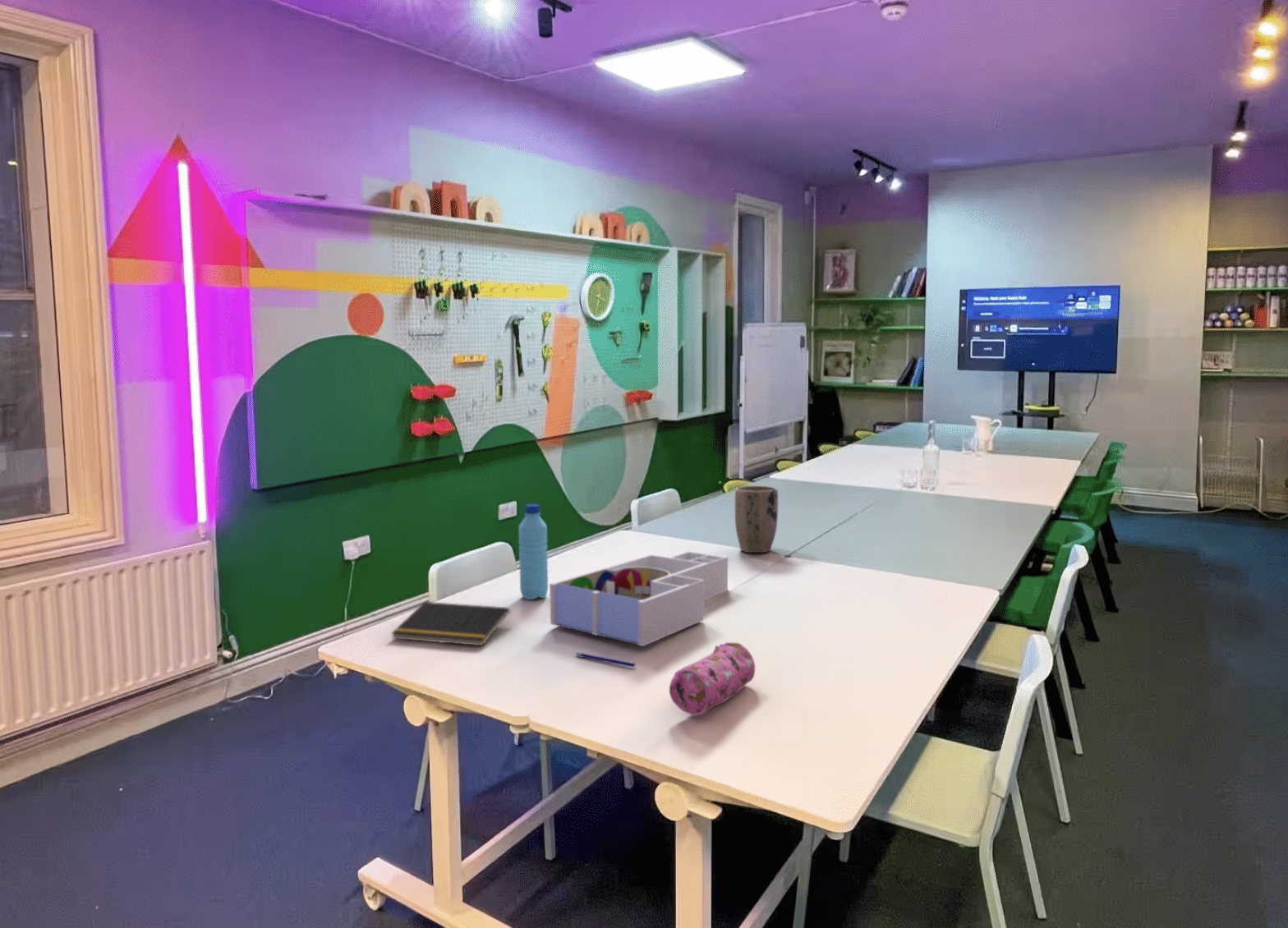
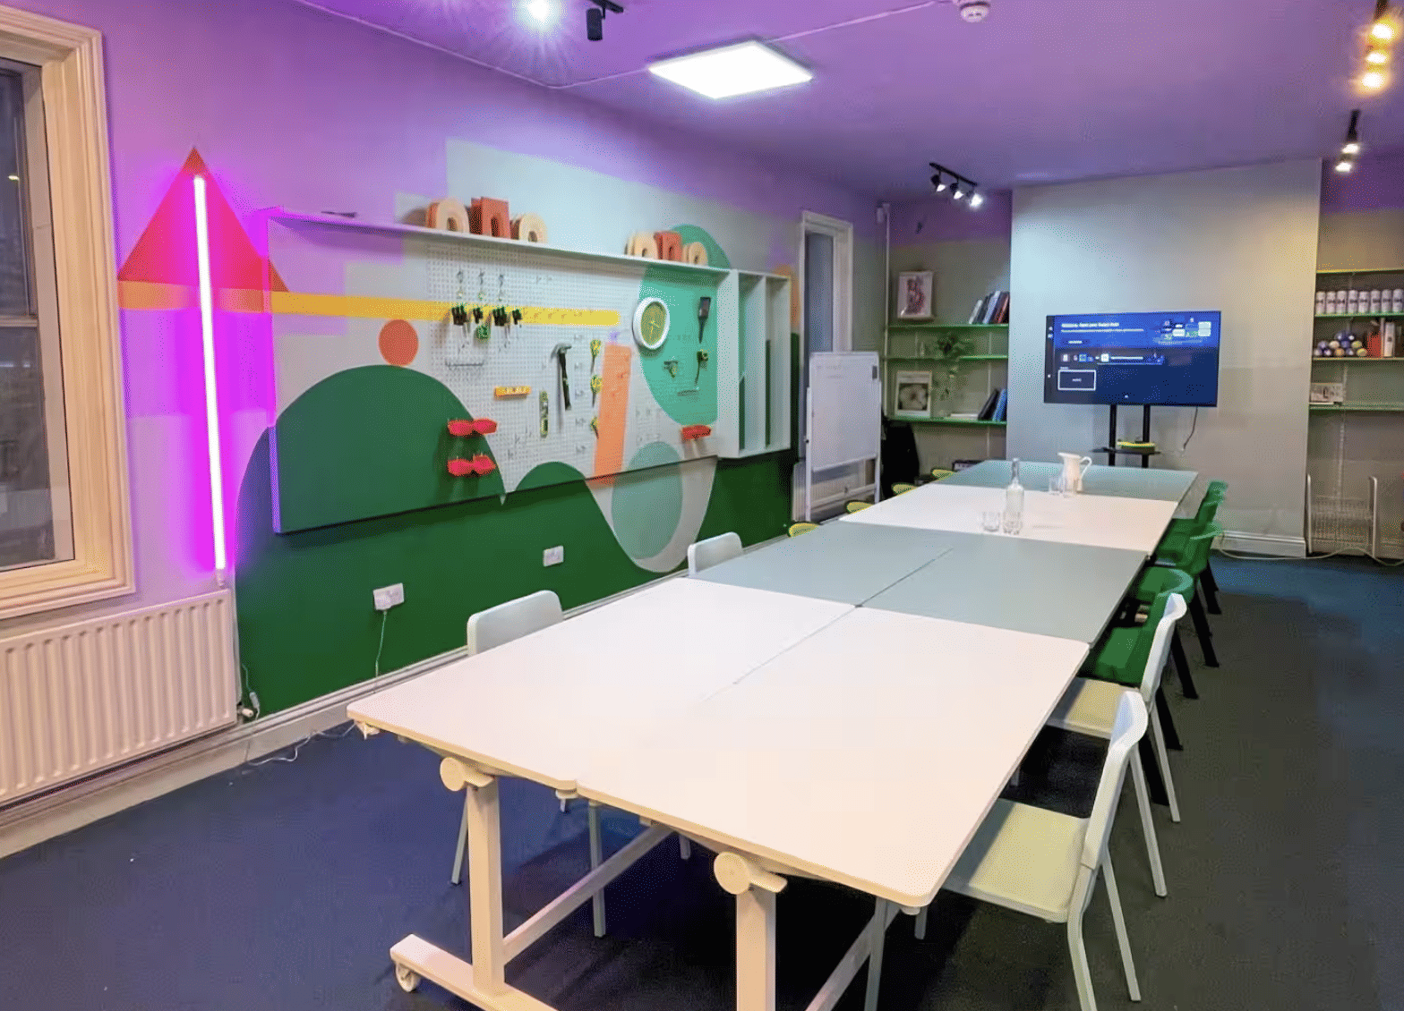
- pencil case [669,641,756,716]
- pen [575,652,637,668]
- plant pot [734,485,779,554]
- notepad [390,601,511,646]
- desk organizer [549,550,729,647]
- water bottle [517,503,549,600]
